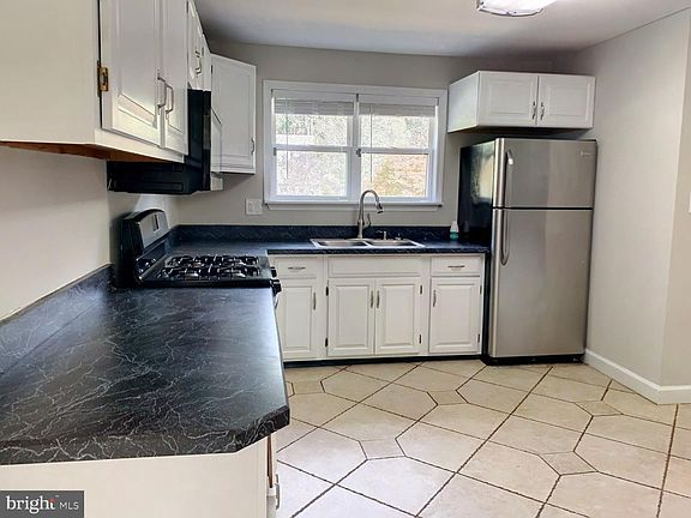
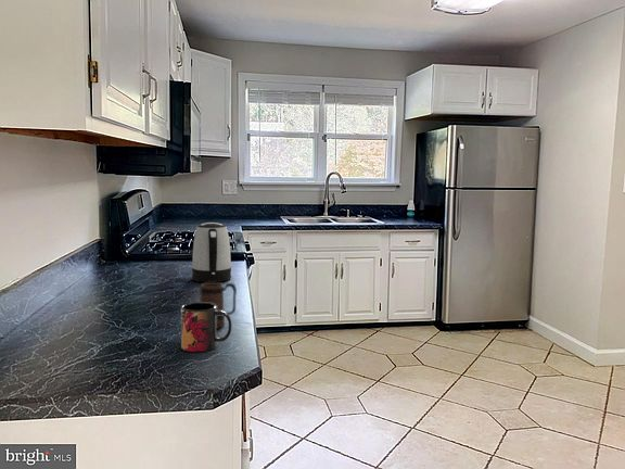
+ mug [180,302,232,353]
+ mug [199,281,238,330]
+ kettle [191,221,232,283]
